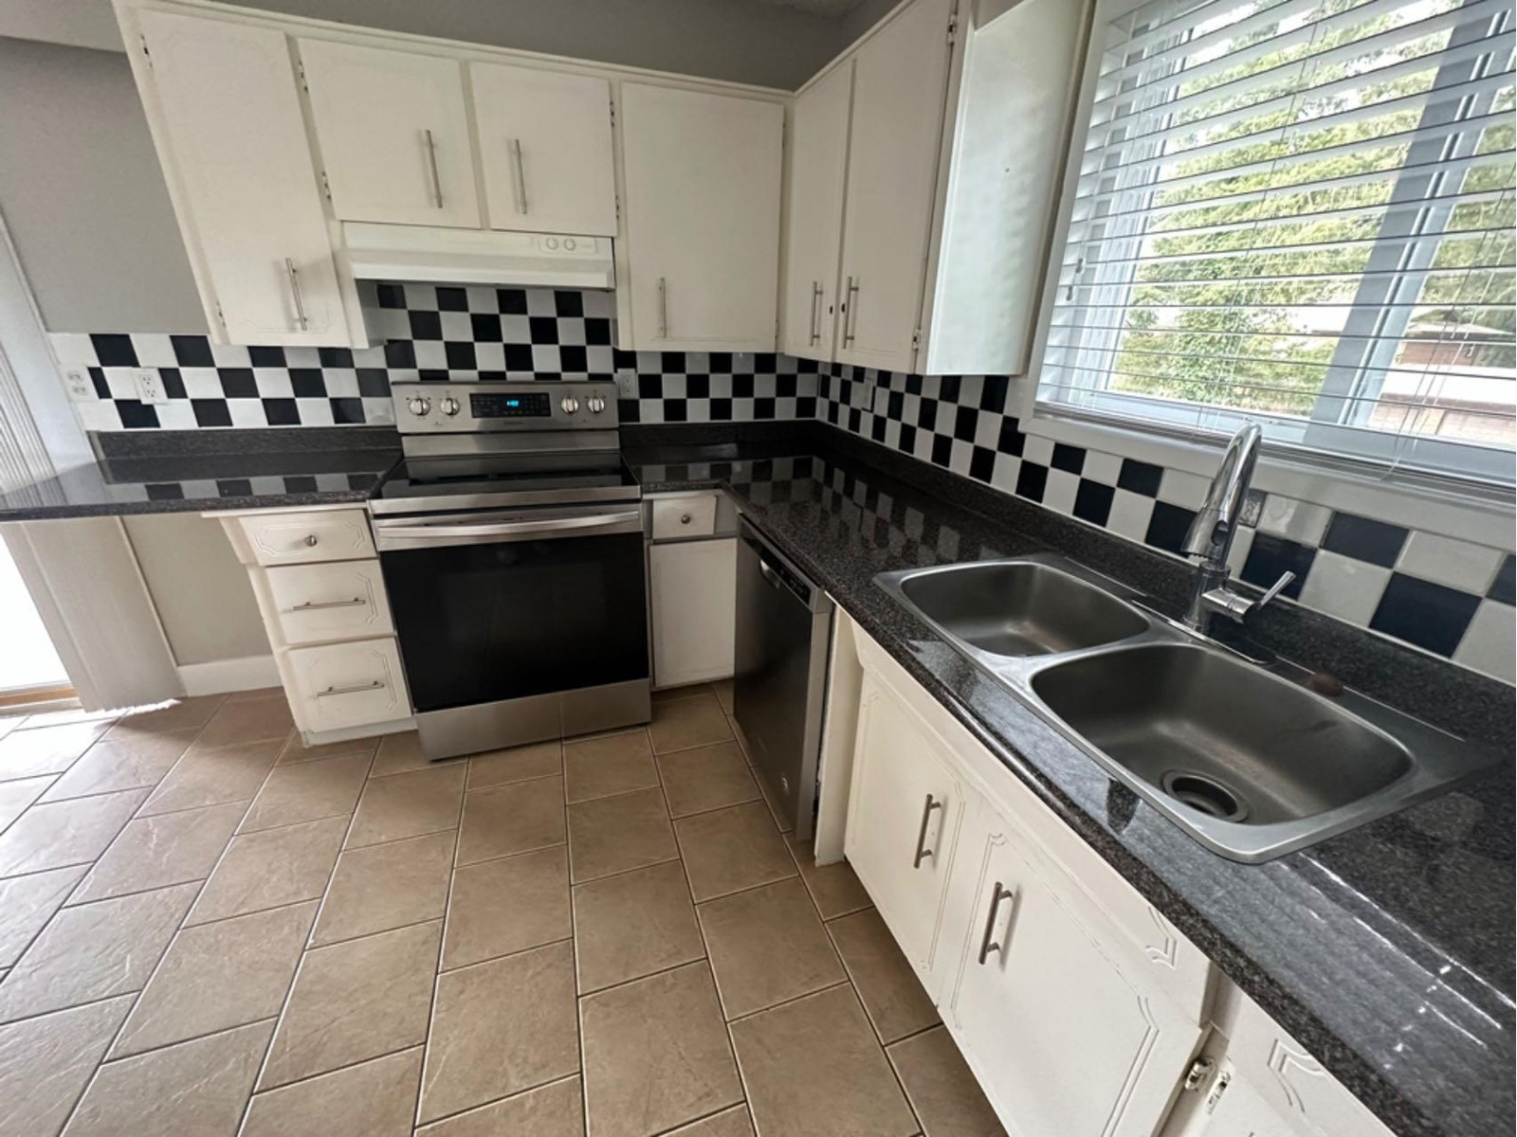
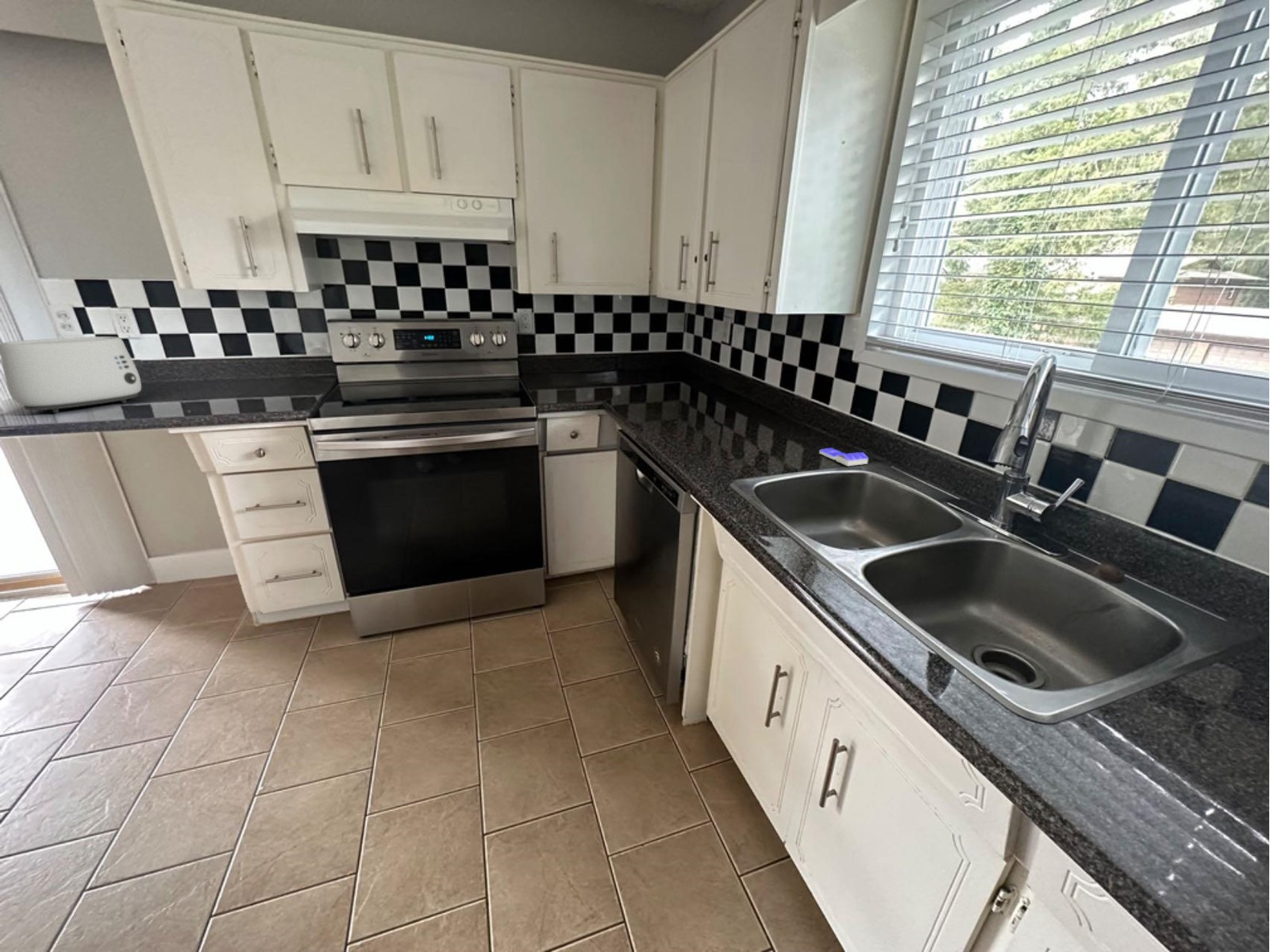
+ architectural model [818,447,869,466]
+ toaster [0,336,142,413]
